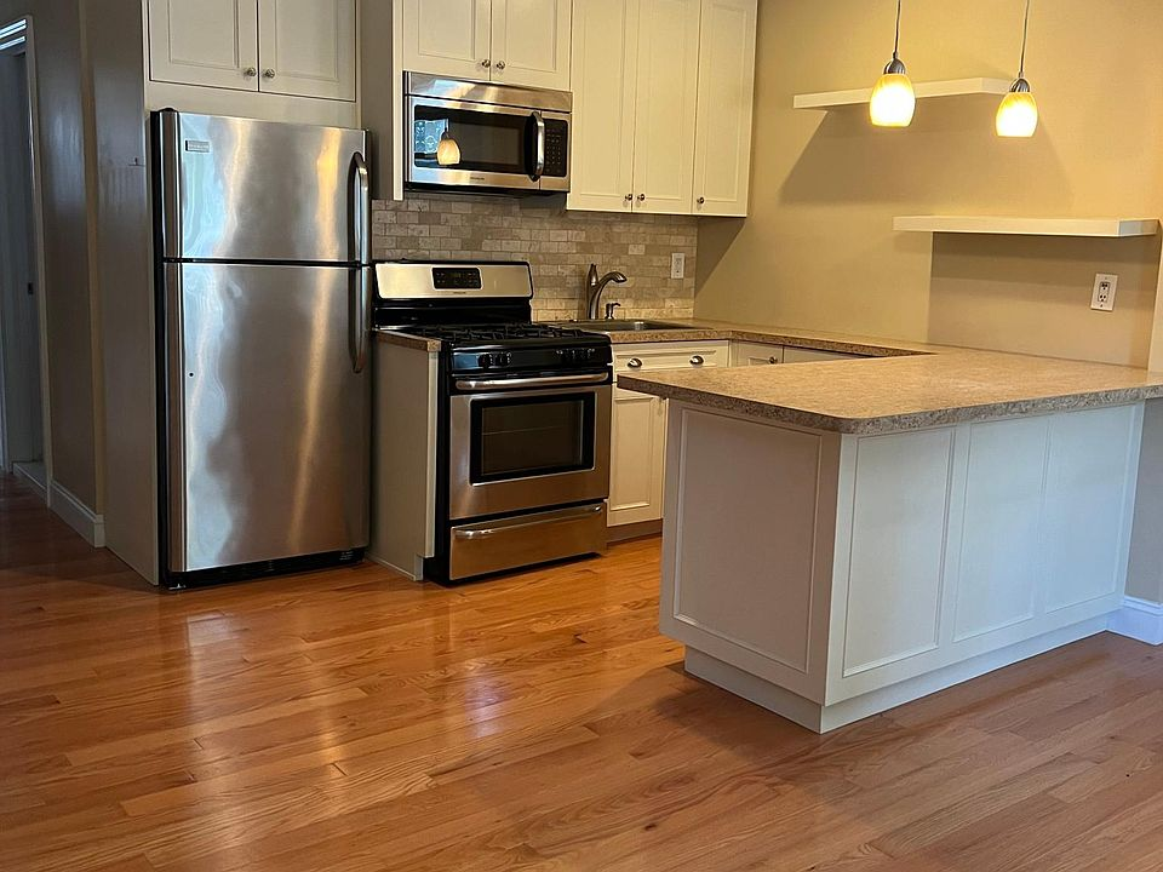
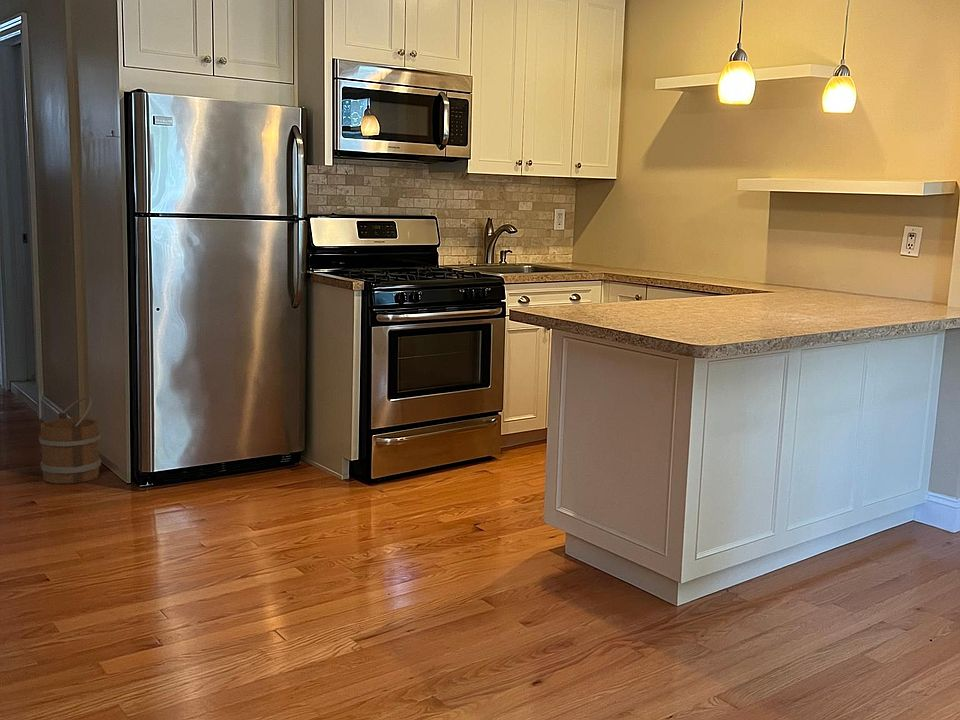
+ bucket [38,396,102,484]
